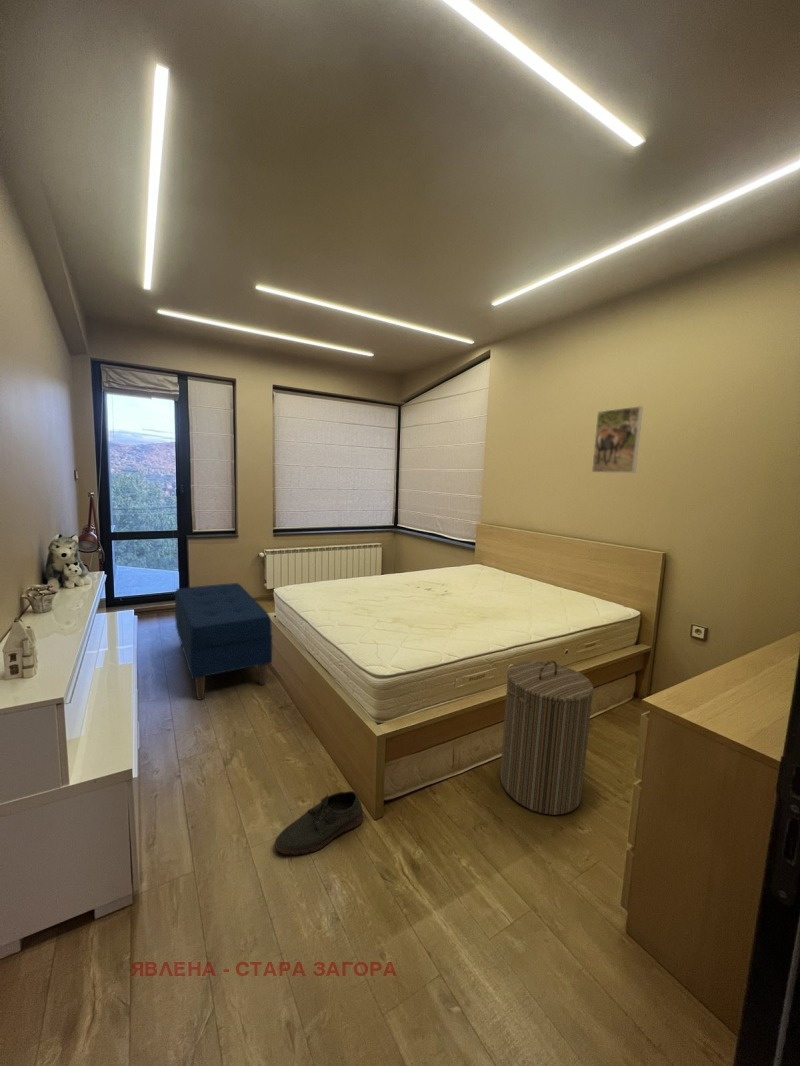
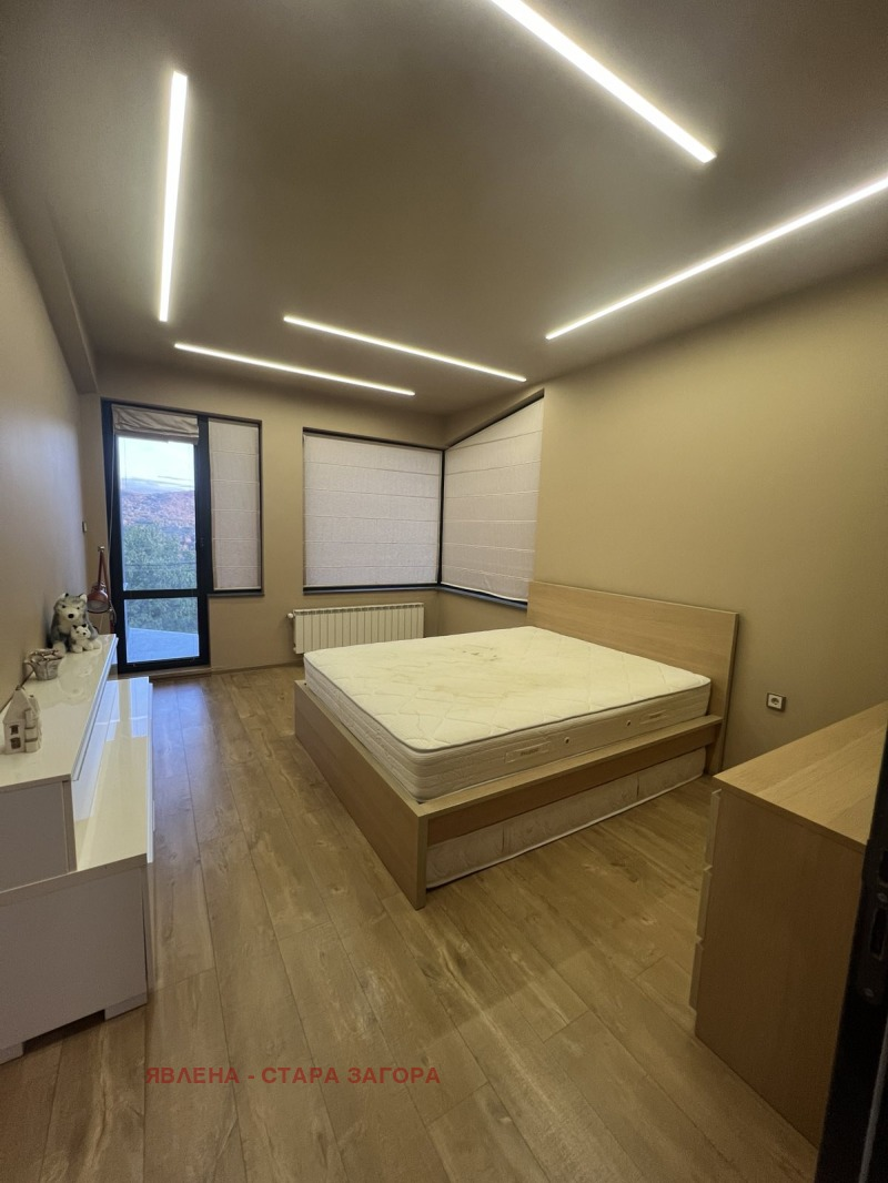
- shoe [274,790,365,855]
- laundry hamper [499,659,595,816]
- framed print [591,405,644,474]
- bench [174,582,273,701]
